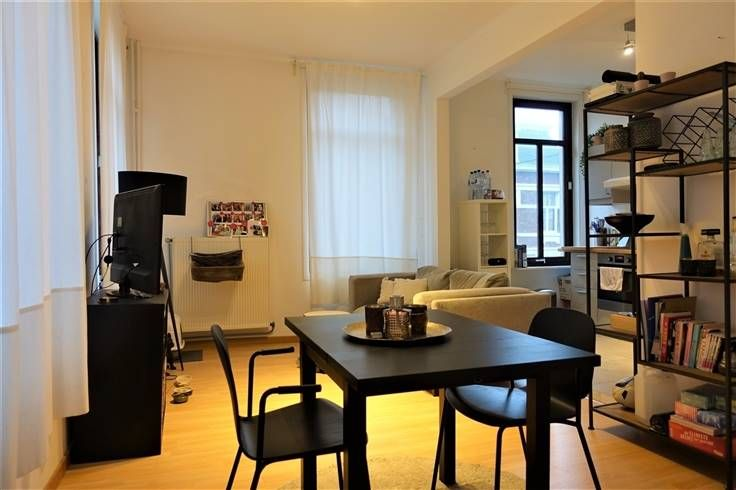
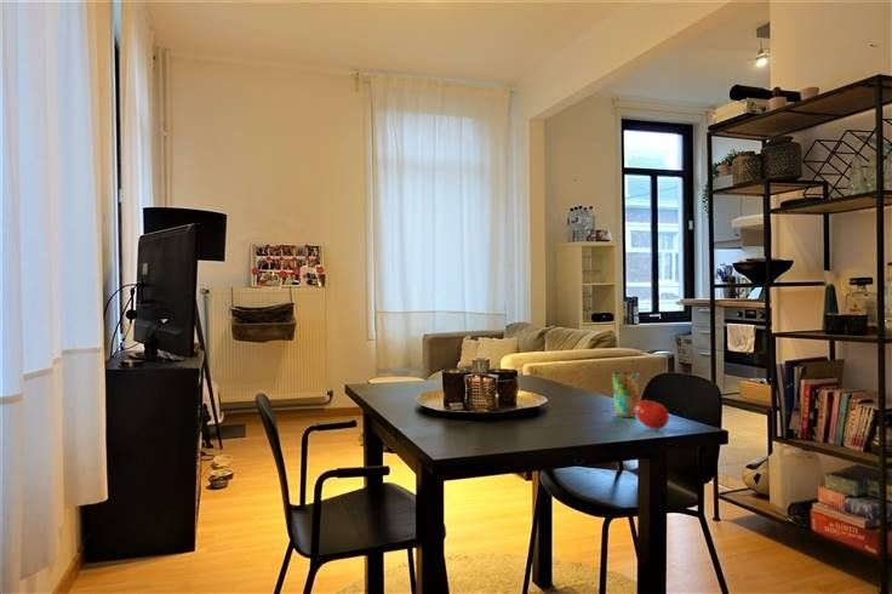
+ fruit [635,399,670,430]
+ cup [611,371,640,418]
